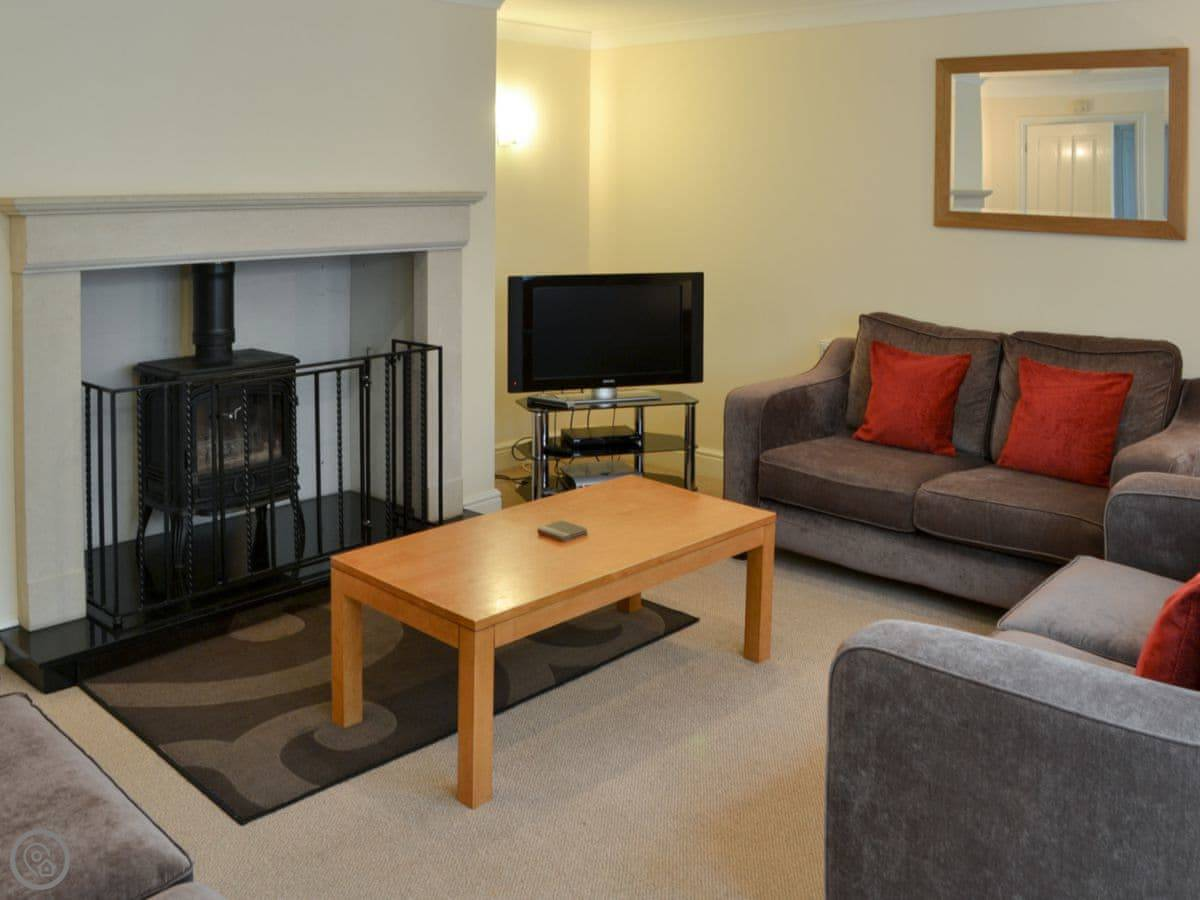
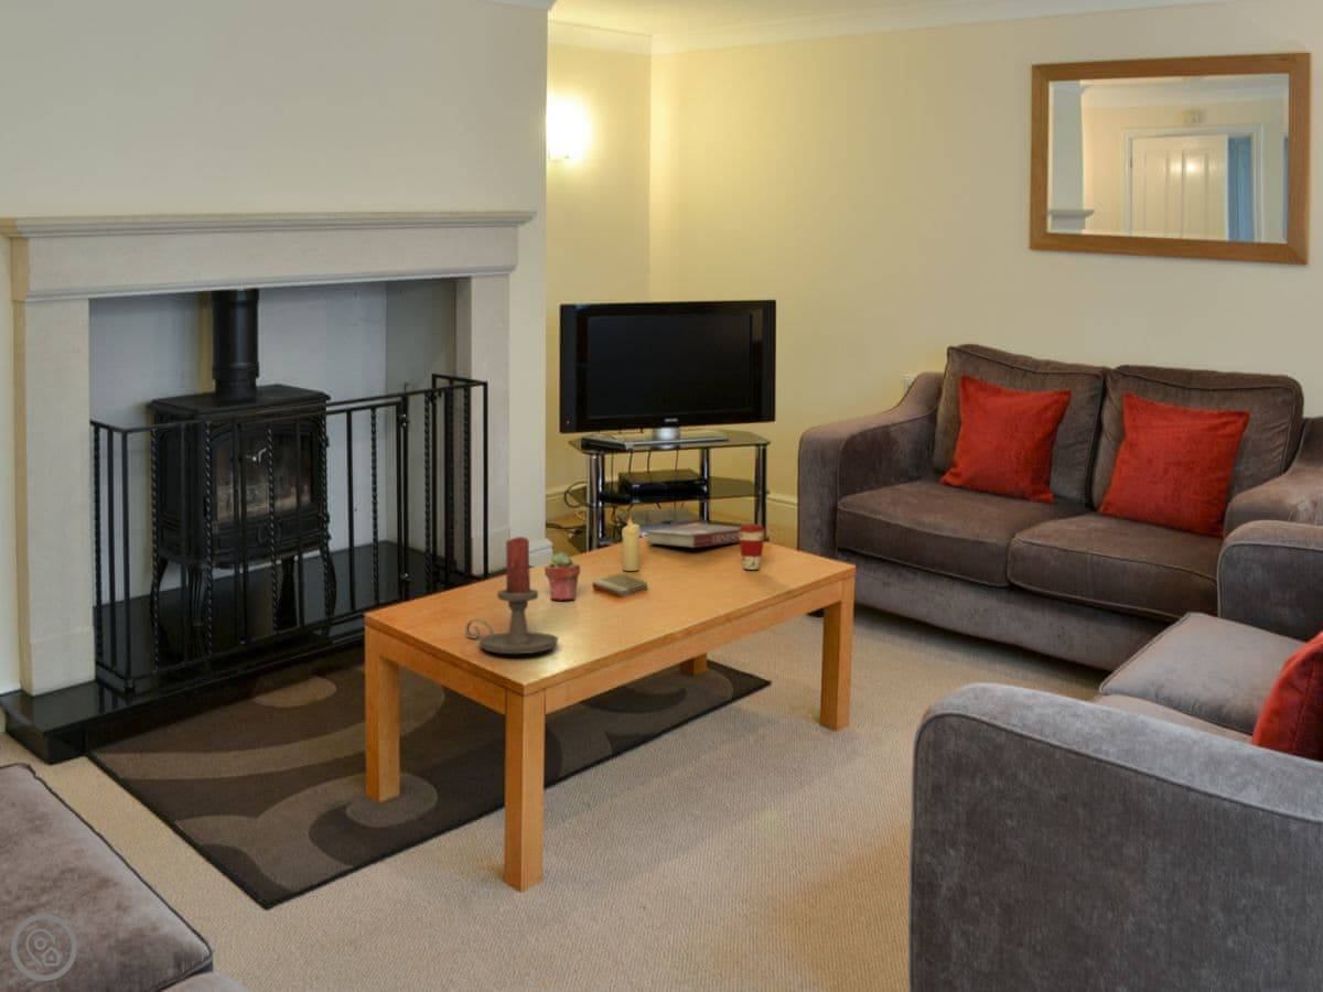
+ potted succulent [544,551,581,601]
+ coffee cup [738,522,766,571]
+ candle holder [464,536,560,655]
+ book [644,524,740,549]
+ candle [621,515,642,572]
